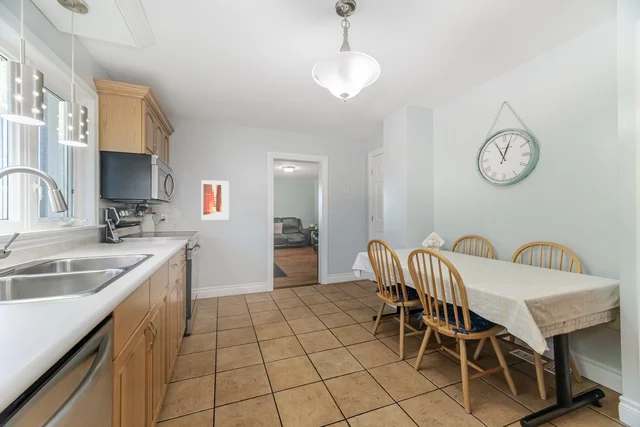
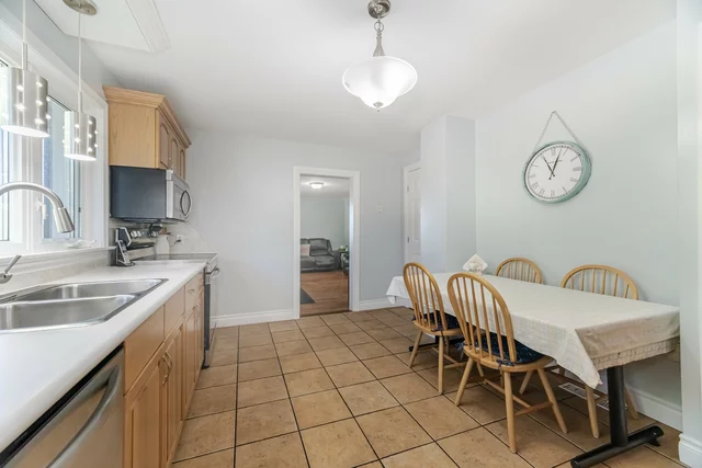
- wall art [201,179,230,221]
